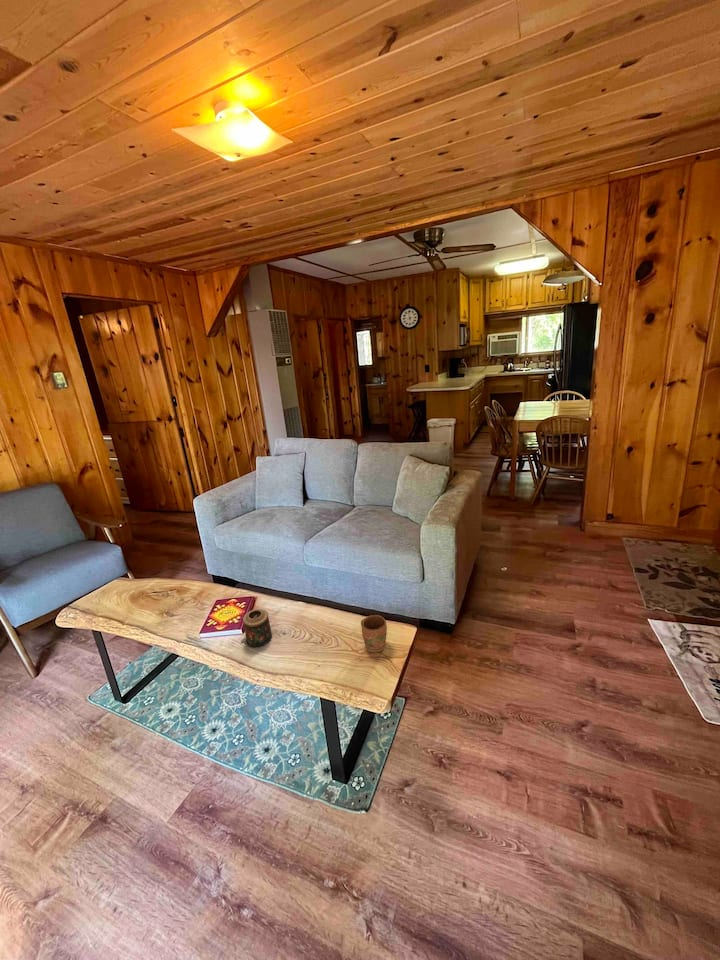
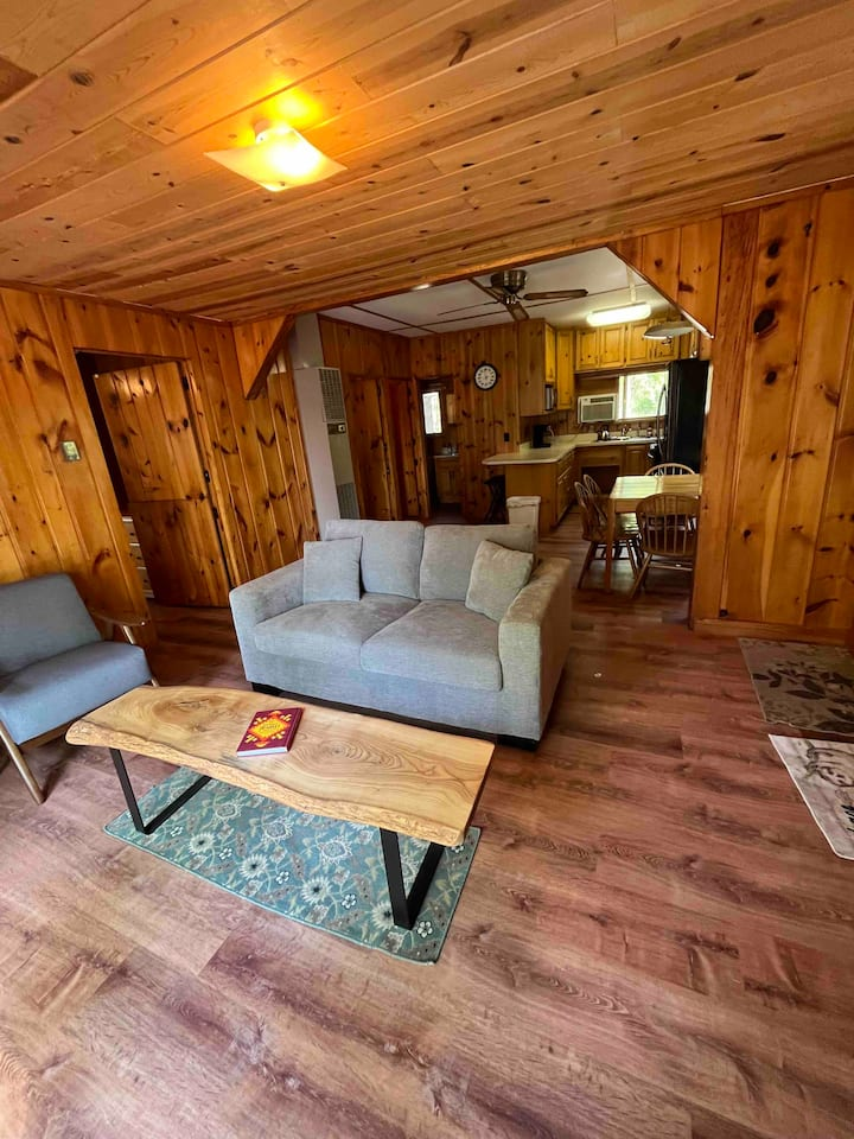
- candle [239,608,273,649]
- mug [360,614,388,653]
